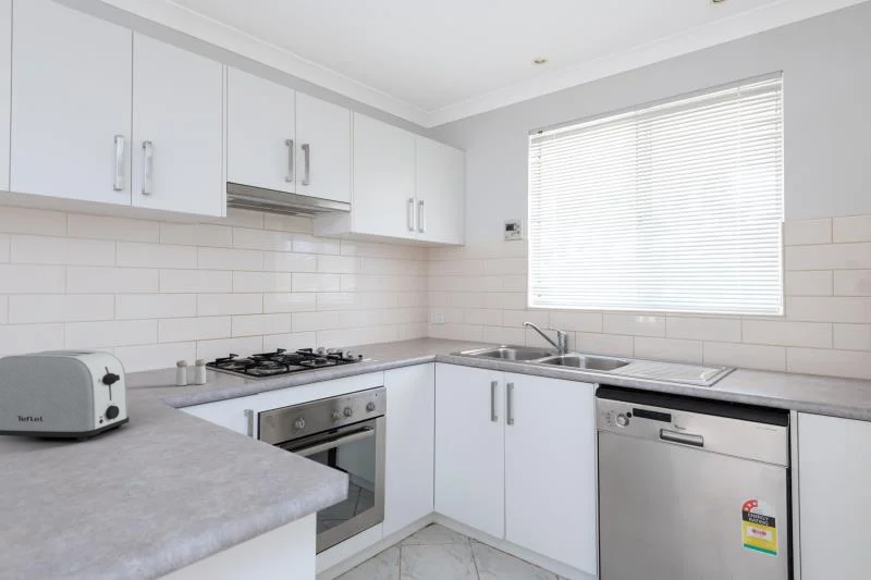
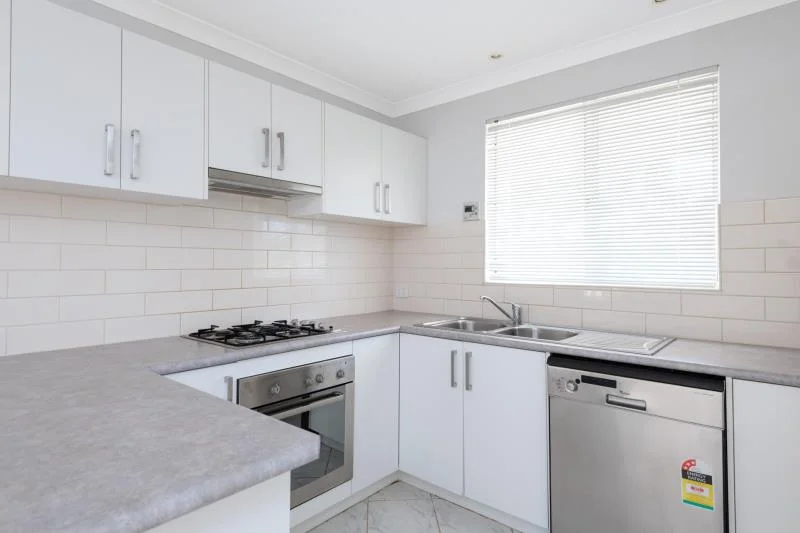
- toaster [0,349,130,442]
- salt and pepper shaker [175,358,207,386]
